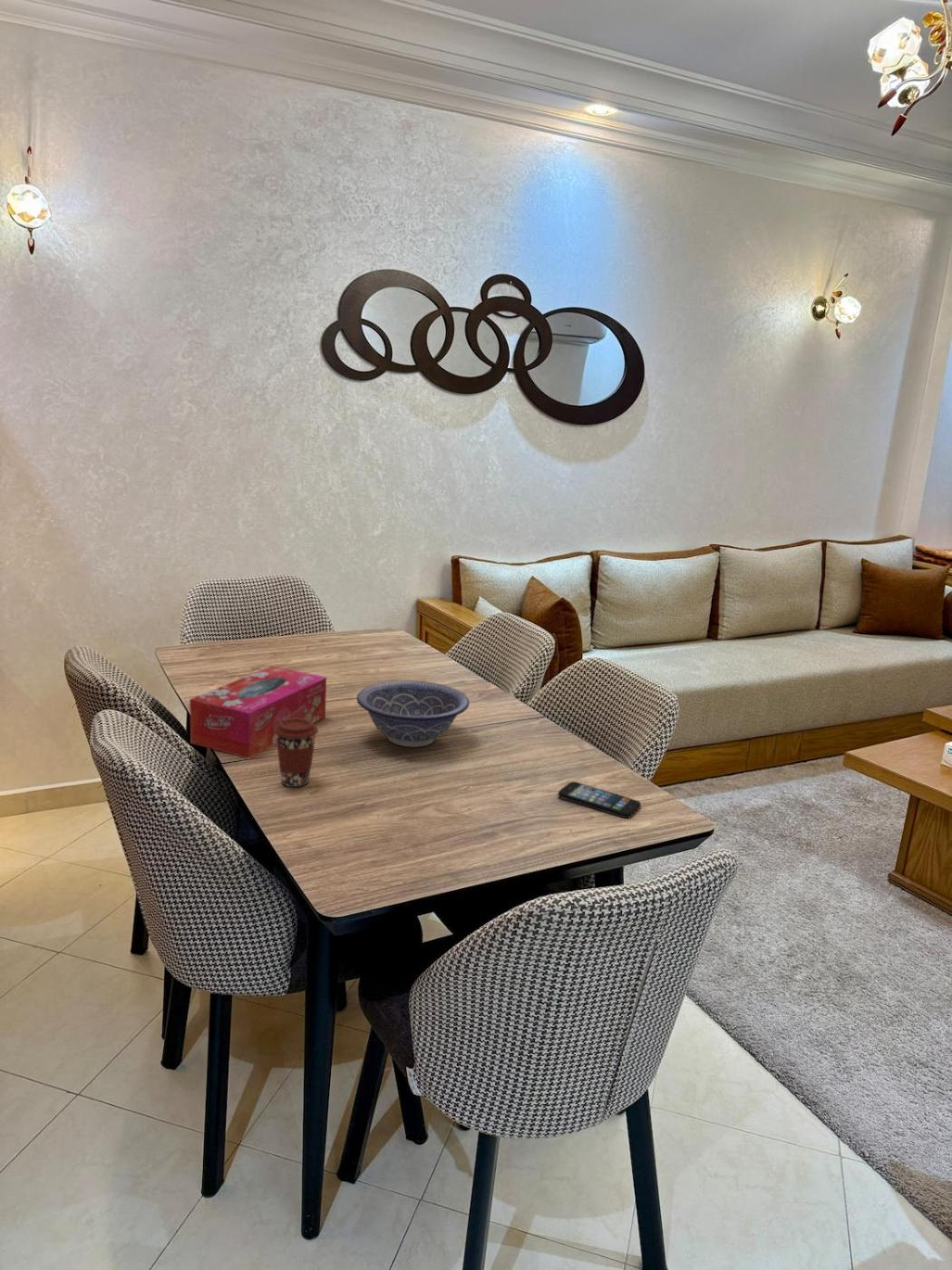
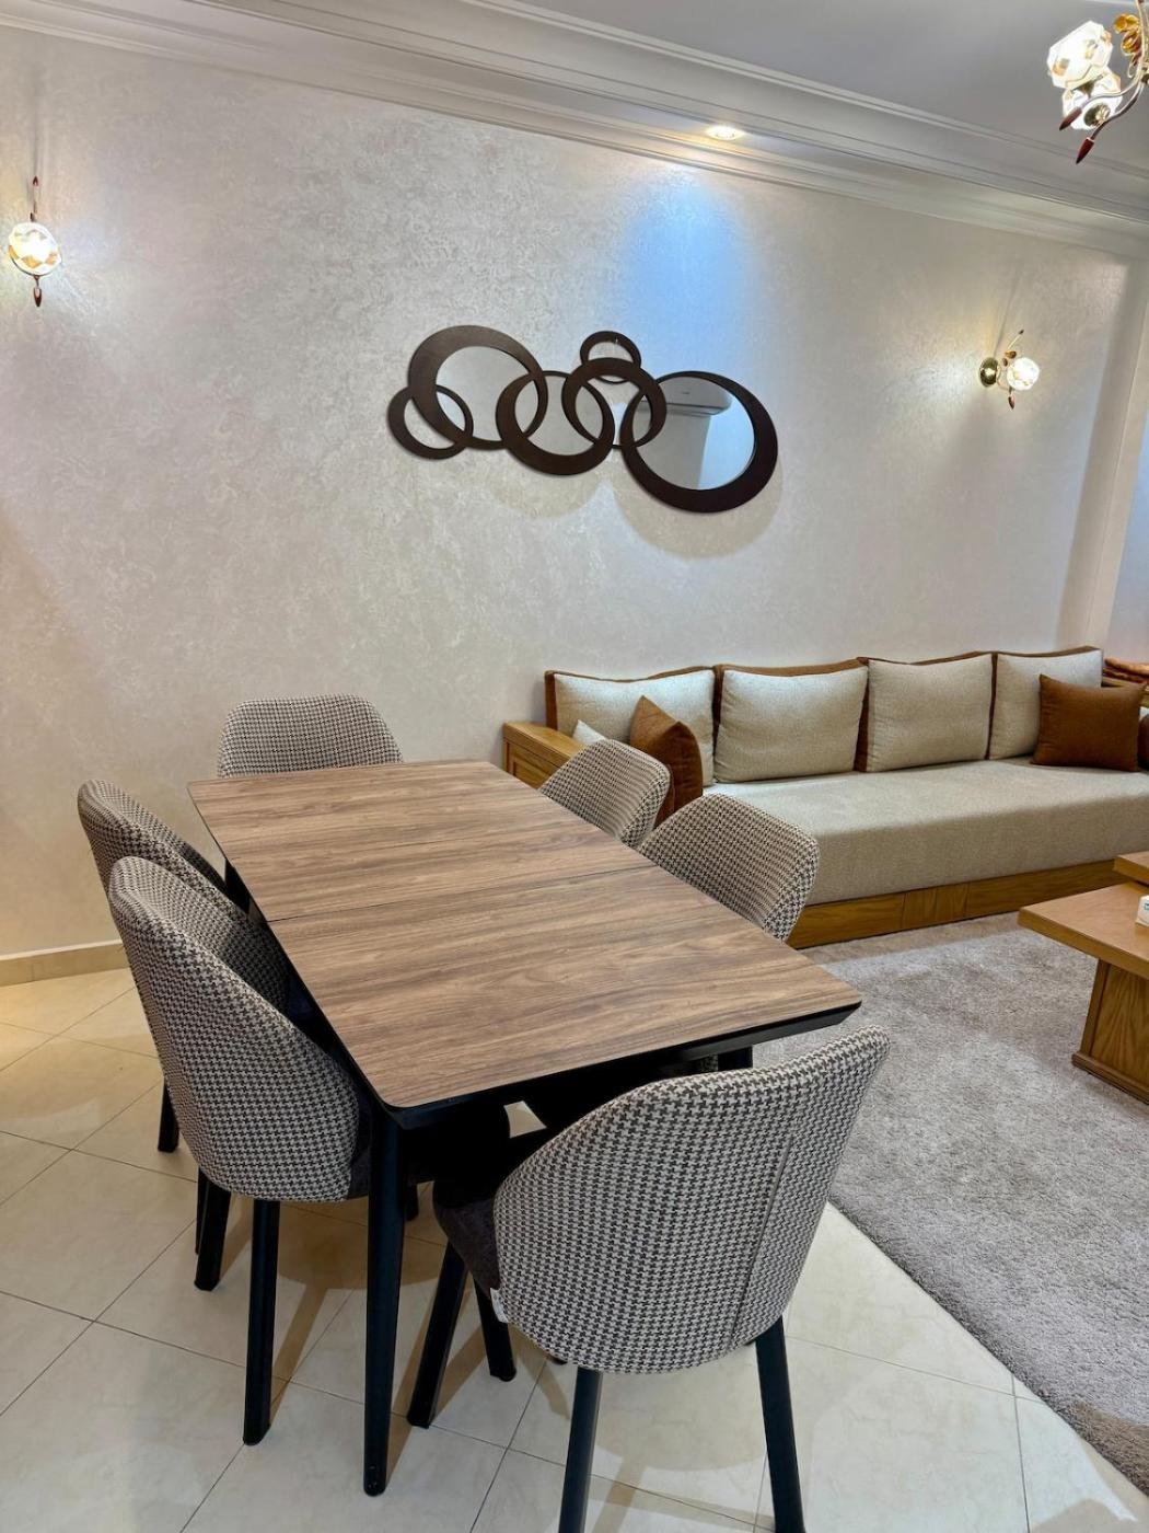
- tissue box [189,665,327,759]
- coffee cup [274,718,319,788]
- smartphone [557,781,642,819]
- decorative bowl [355,679,471,747]
